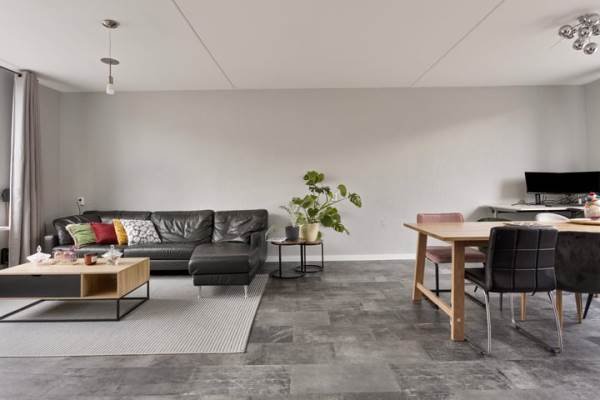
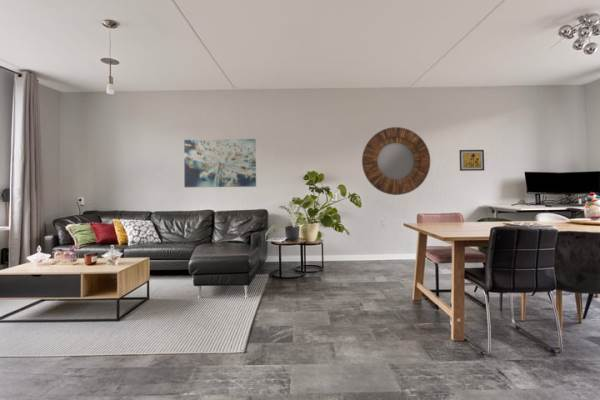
+ wall art [183,138,257,188]
+ home mirror [361,126,431,196]
+ wall art [458,149,485,172]
